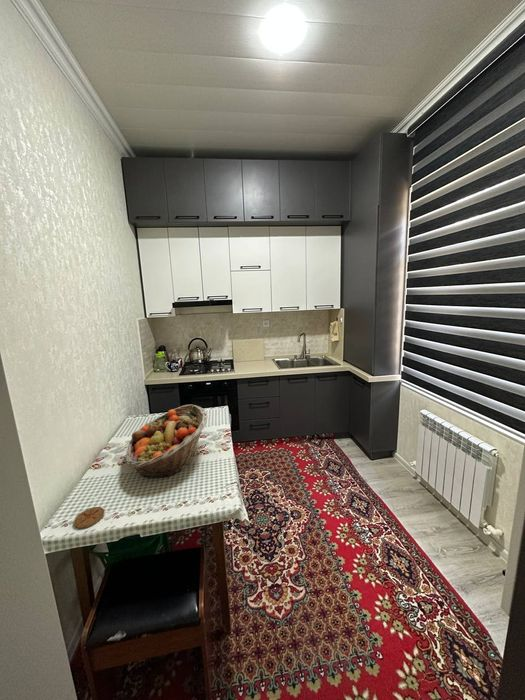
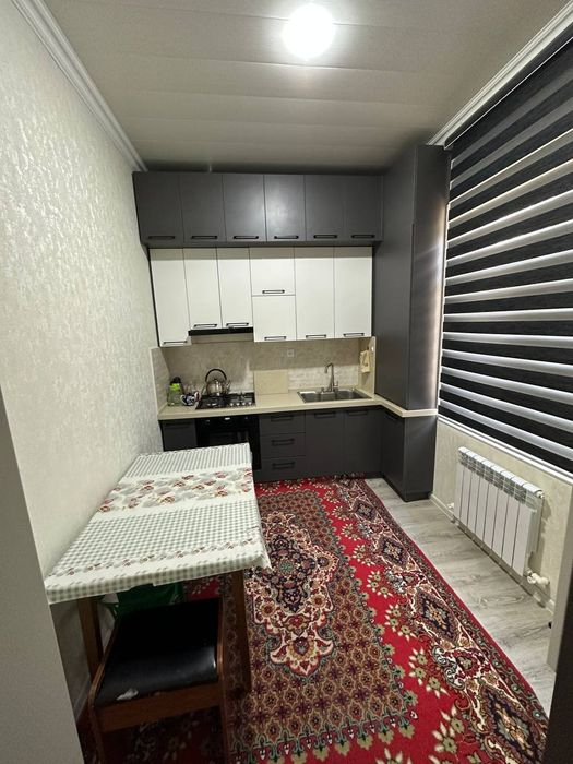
- coaster [73,506,105,529]
- fruit basket [125,404,209,479]
